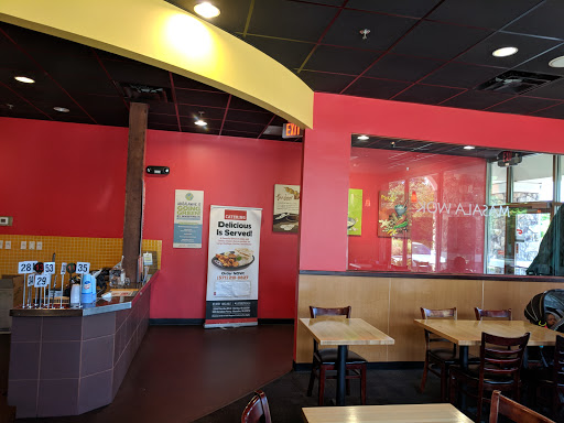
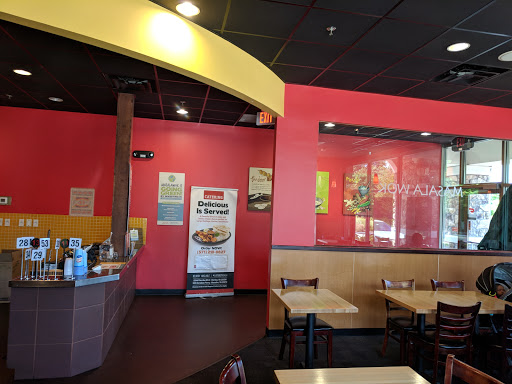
+ wall art [68,186,96,218]
